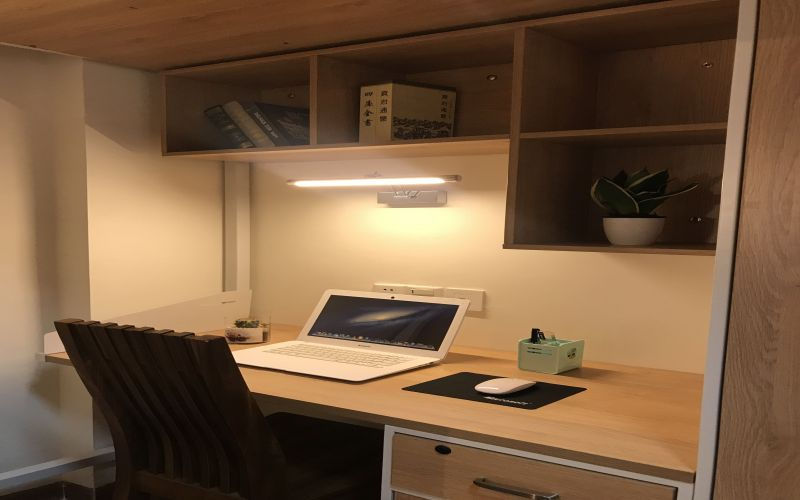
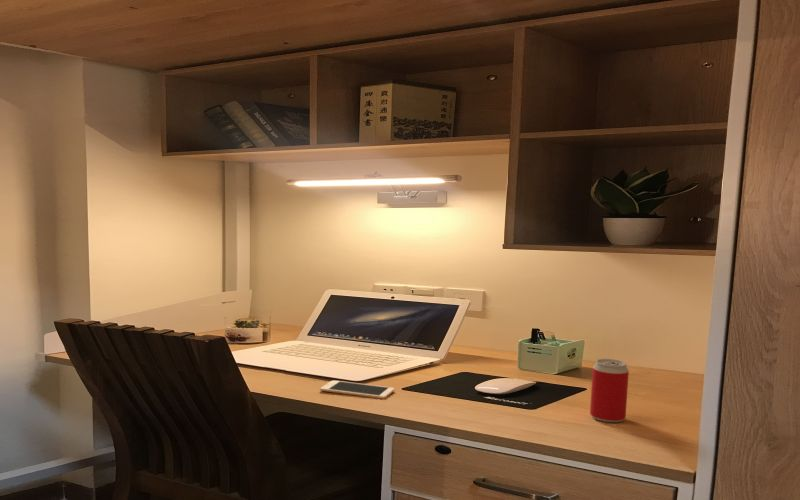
+ beverage can [589,358,630,423]
+ cell phone [319,379,395,400]
